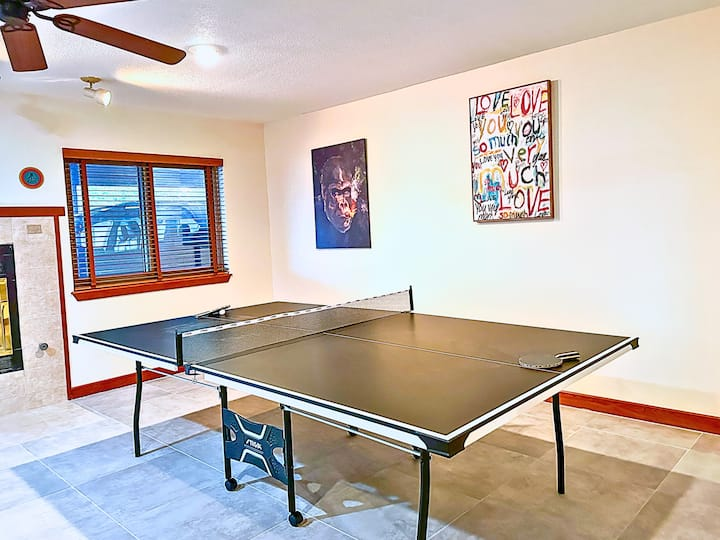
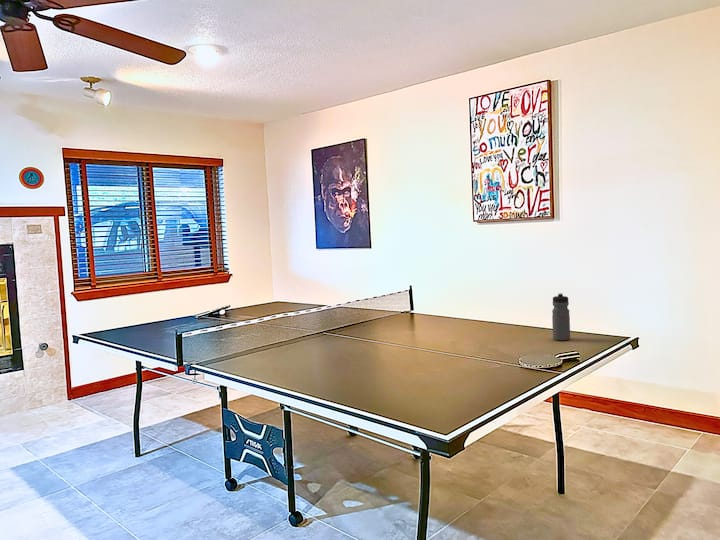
+ water bottle [551,292,571,341]
